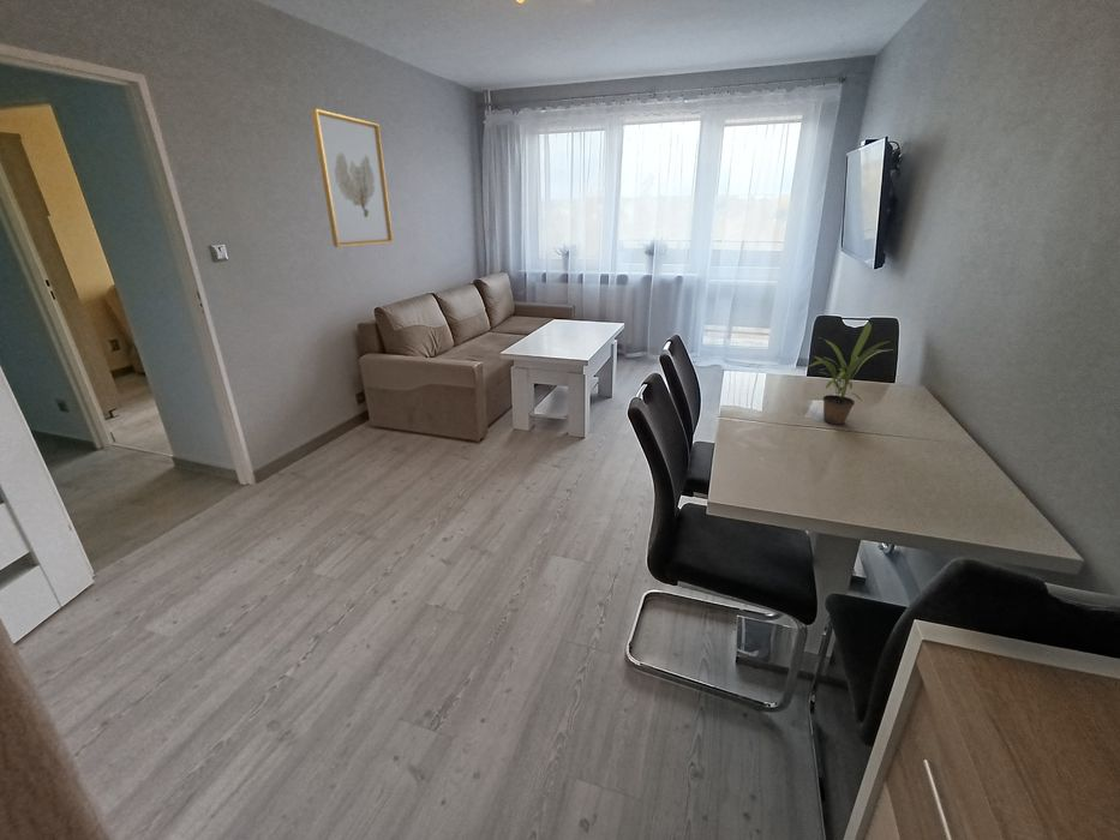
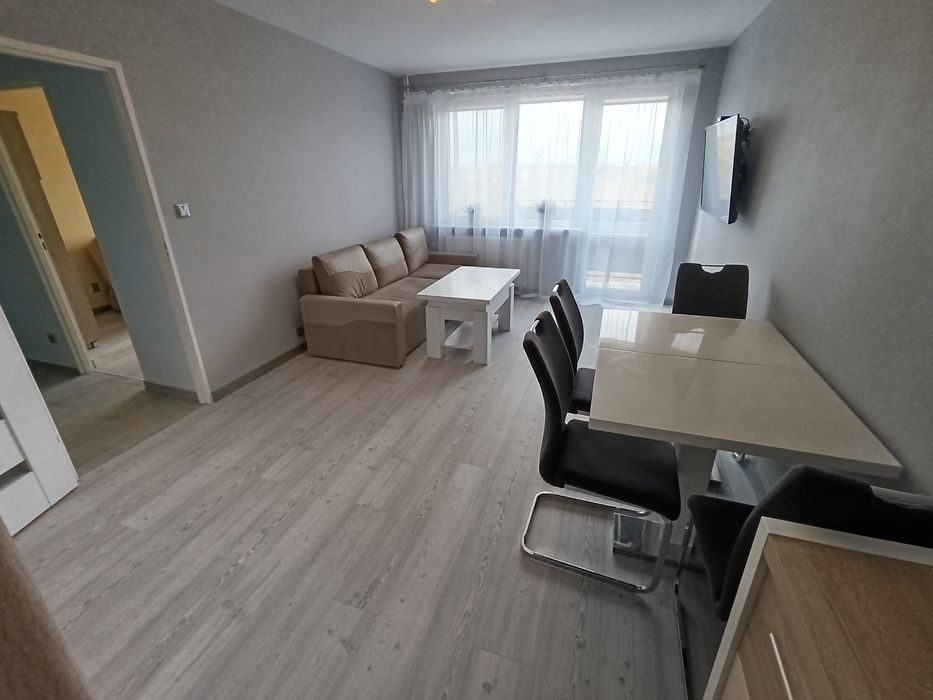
- potted plant [807,322,894,426]
- wall art [310,108,394,248]
